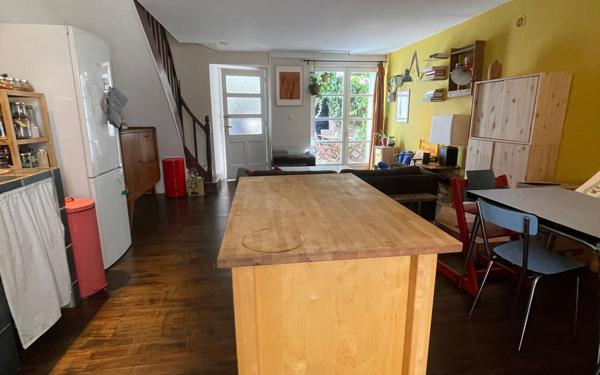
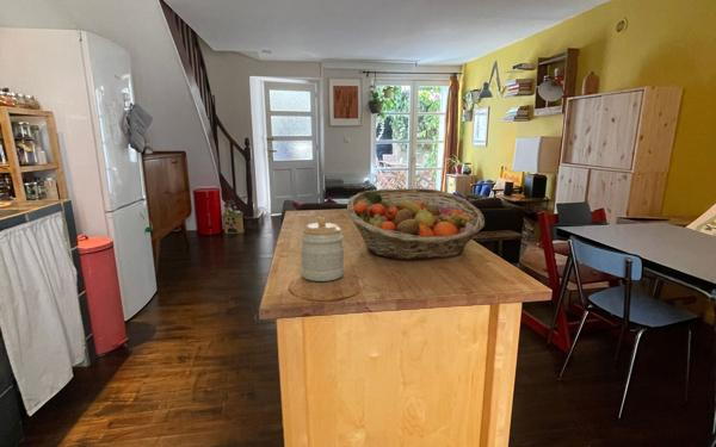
+ fruit basket [346,187,486,261]
+ jar [298,217,345,283]
